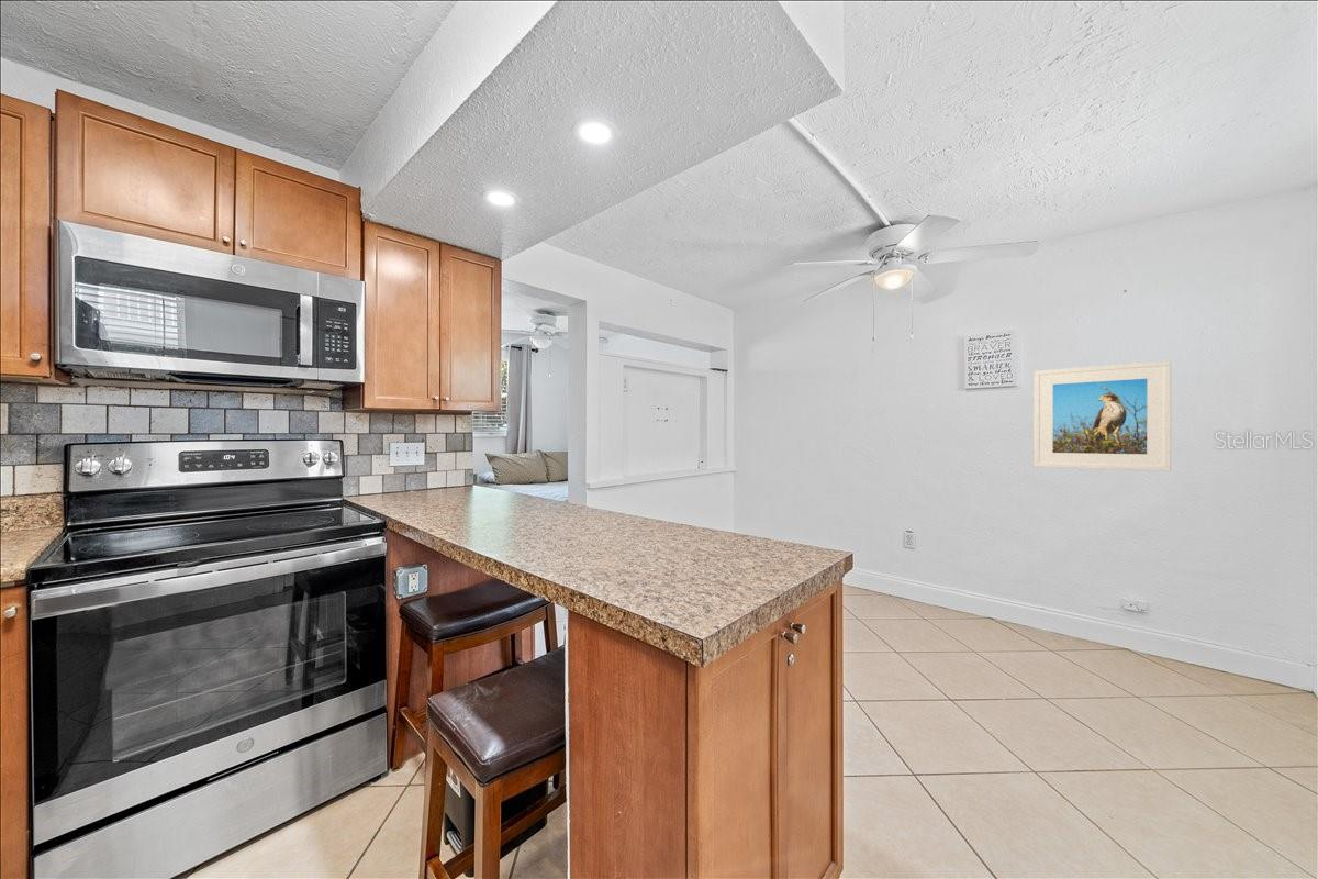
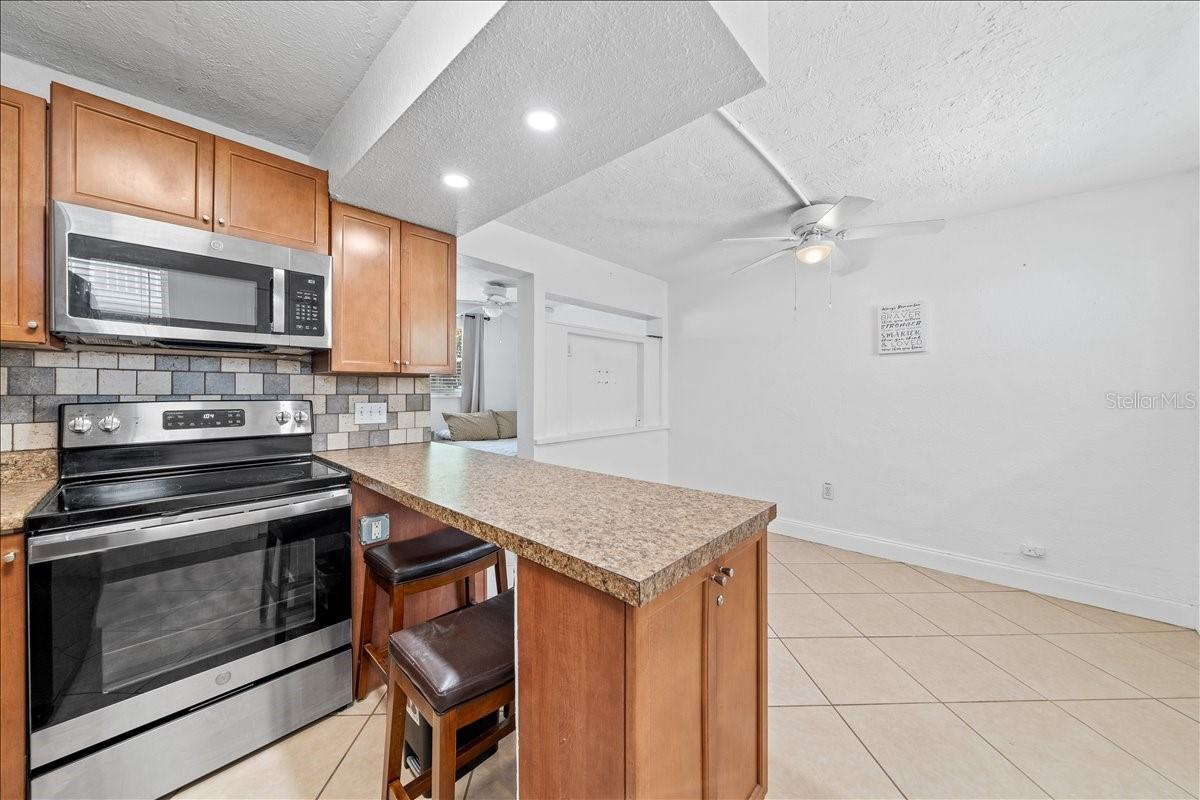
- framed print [1032,359,1172,472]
